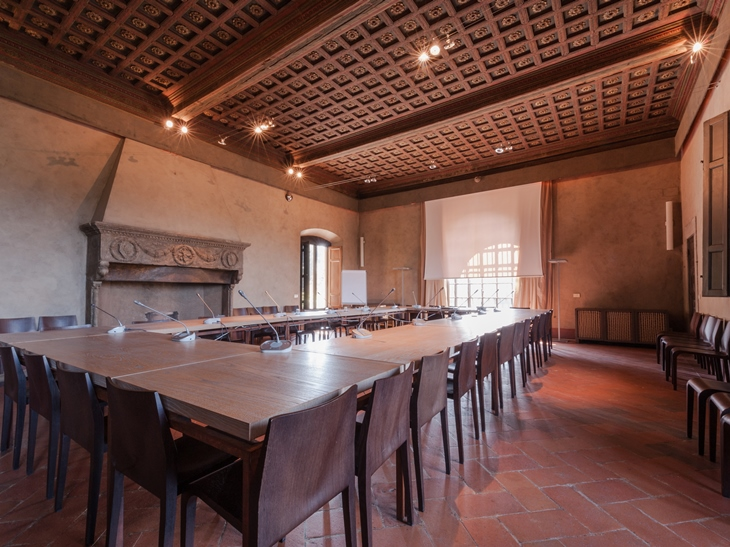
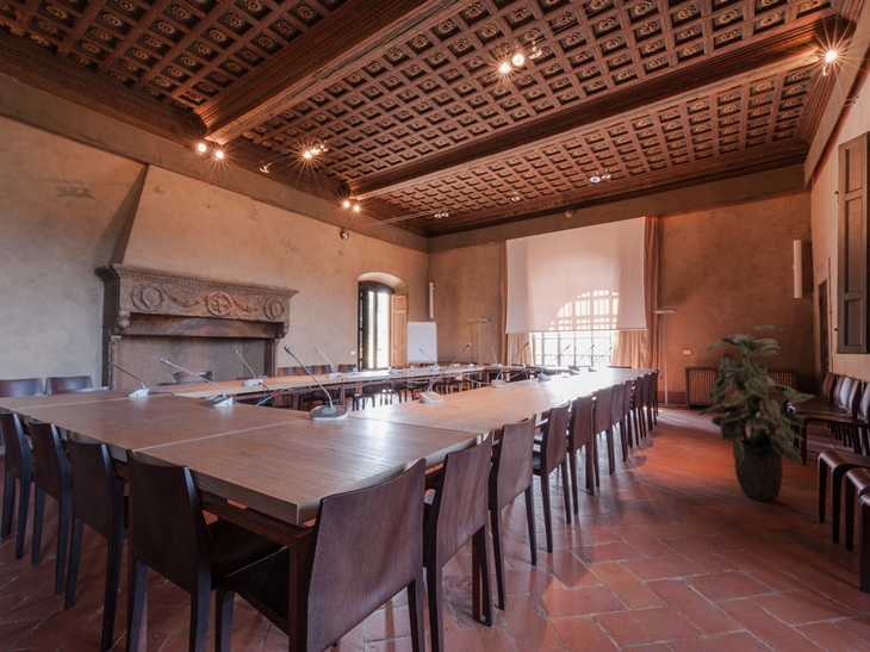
+ indoor plant [697,324,816,502]
